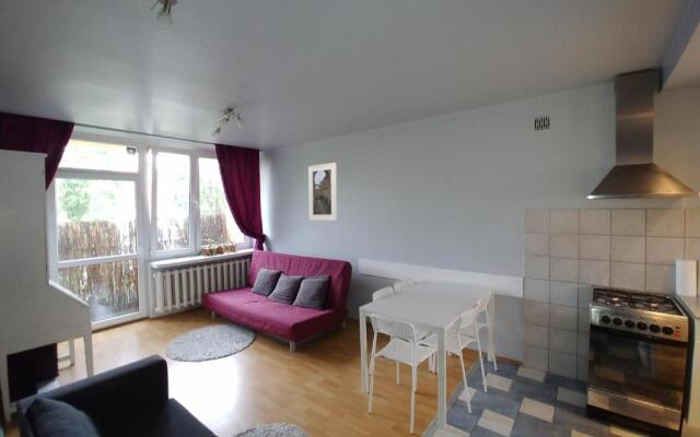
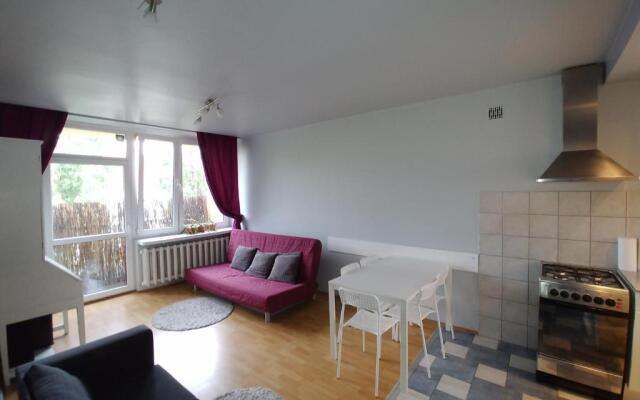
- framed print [307,162,338,222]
